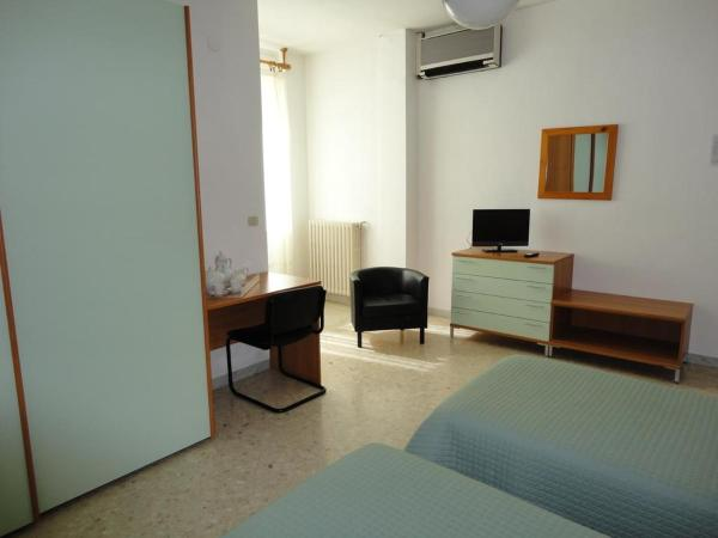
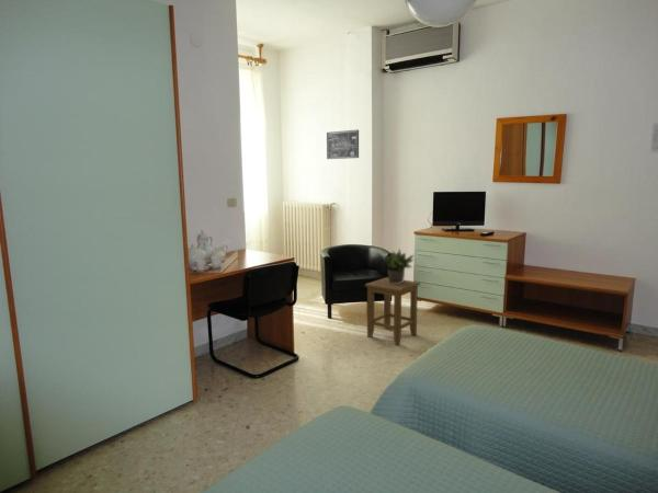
+ stool [364,276,421,345]
+ potted plant [382,249,416,284]
+ wall art [326,129,360,160]
